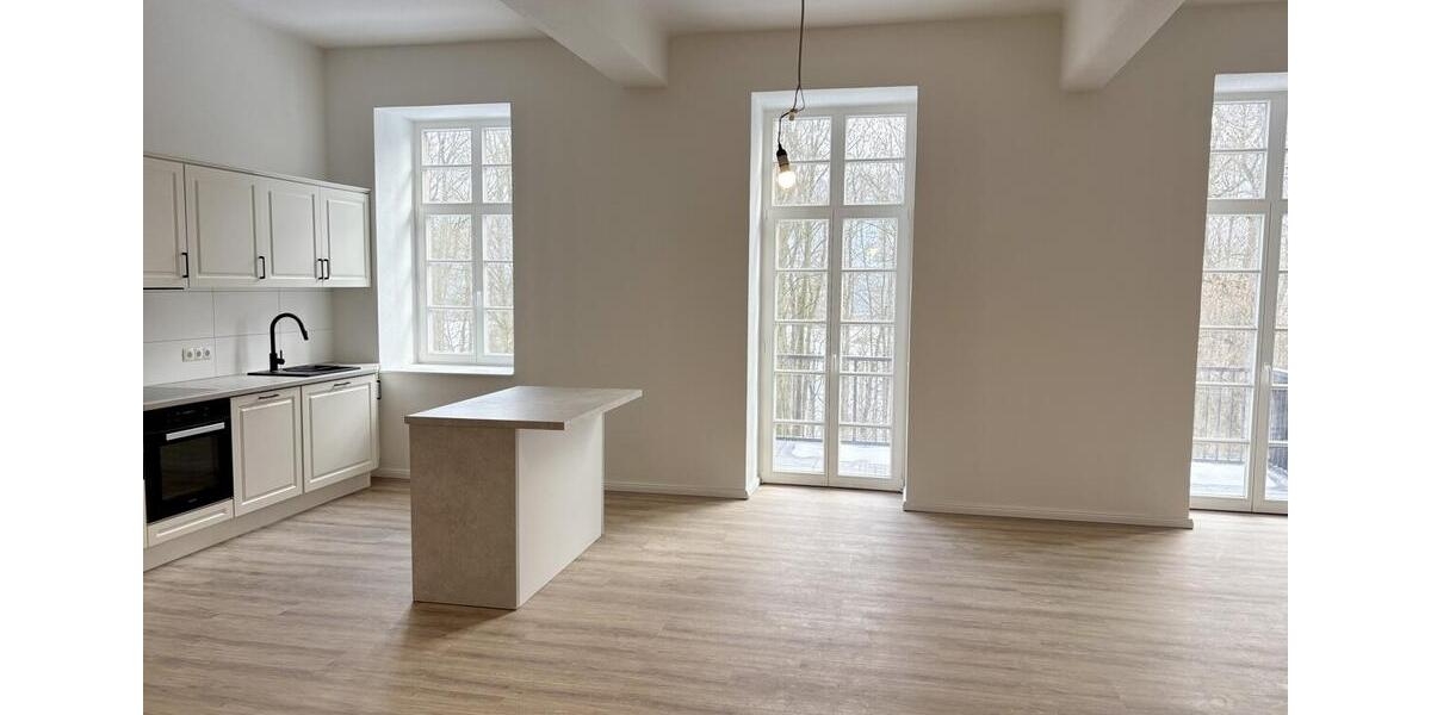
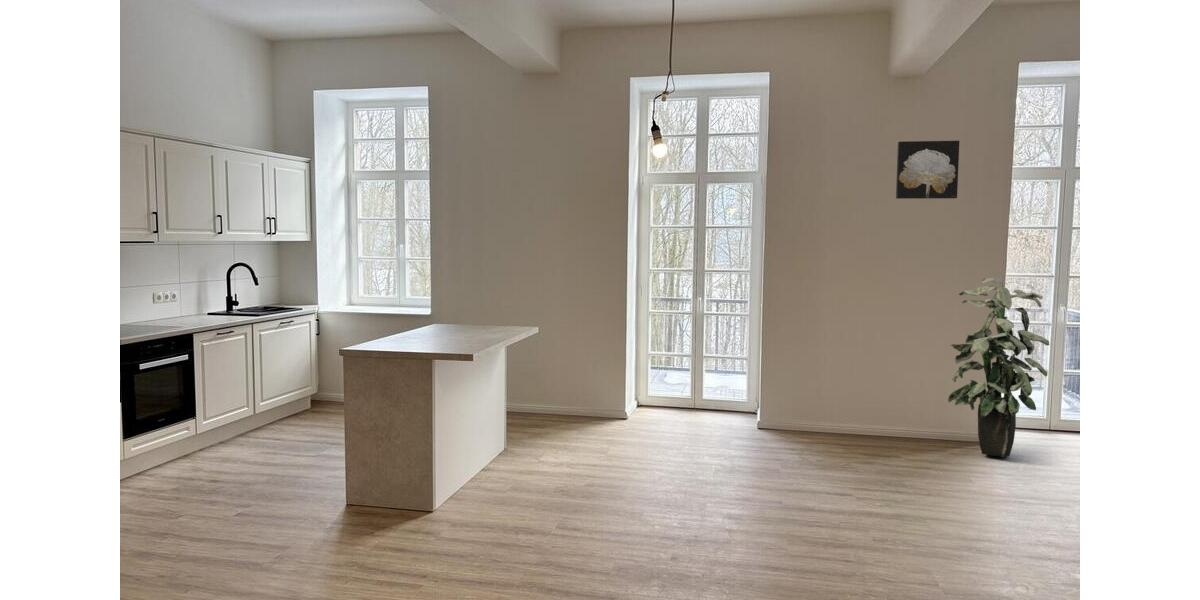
+ indoor plant [947,277,1050,458]
+ wall art [895,140,960,200]
